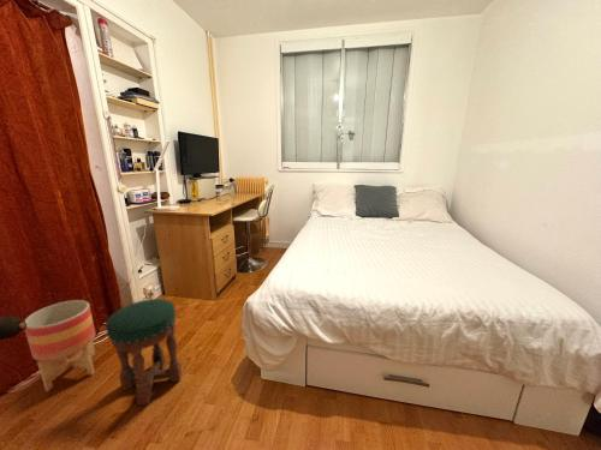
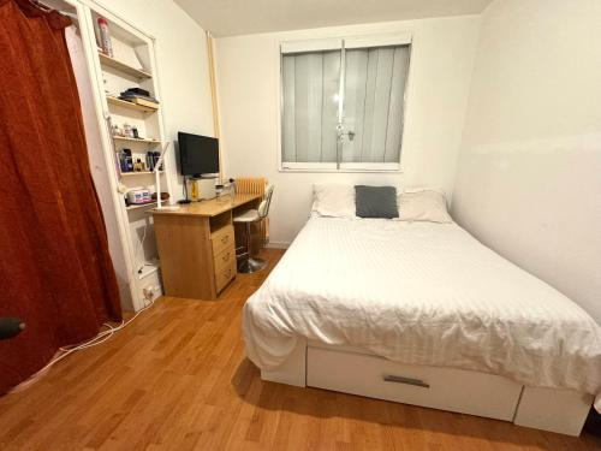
- planter [24,299,96,392]
- stool [105,298,183,407]
